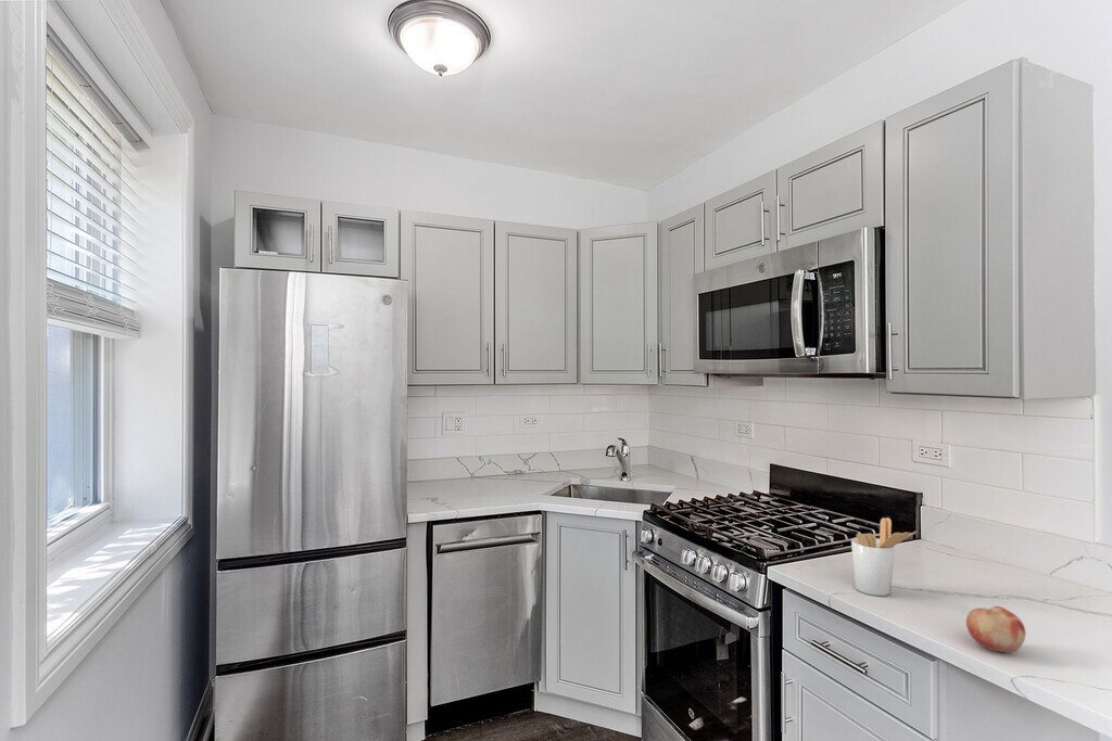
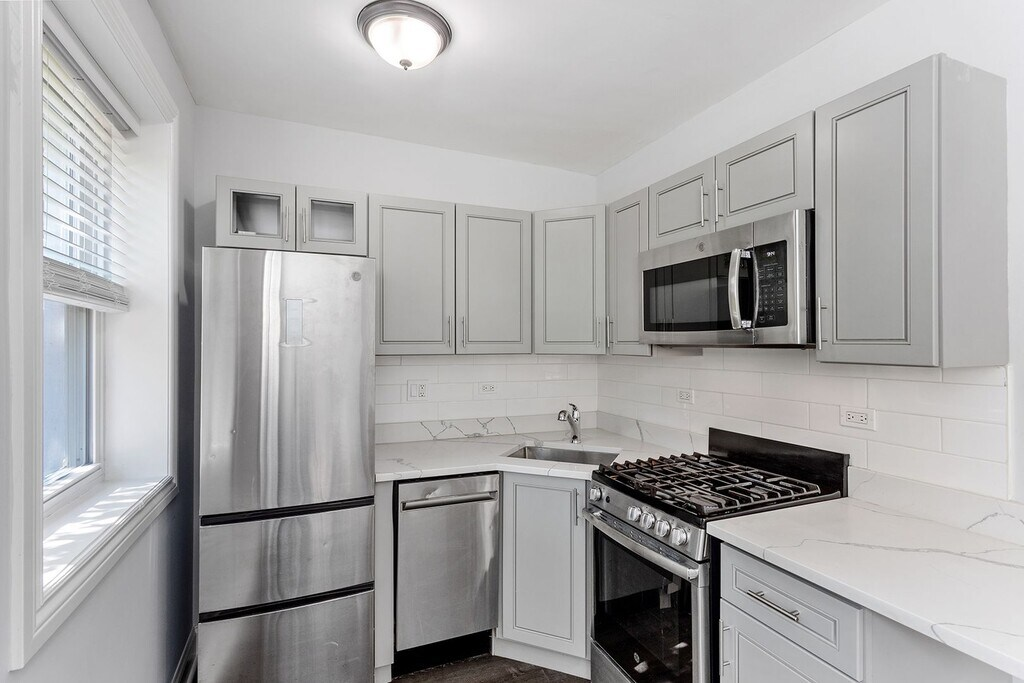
- utensil holder [850,516,918,597]
- fruit [965,605,1027,653]
